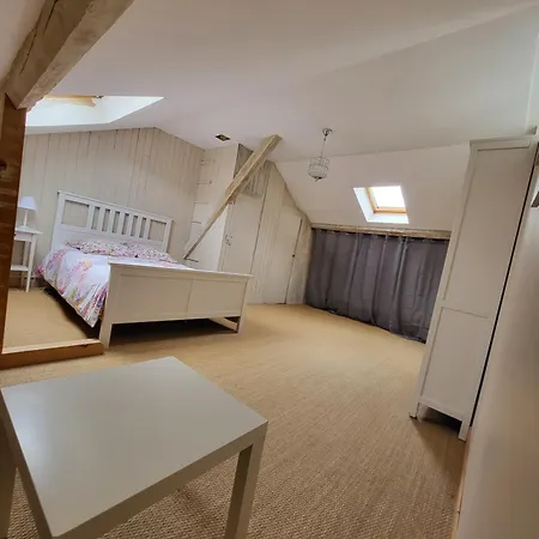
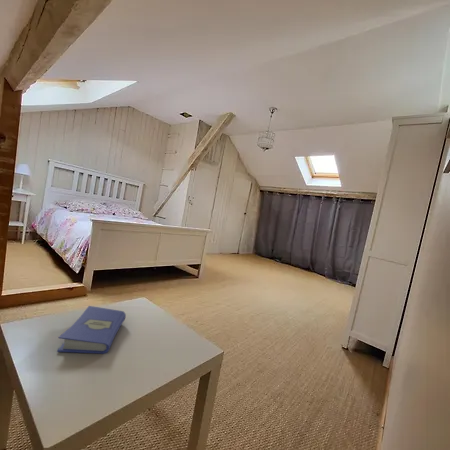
+ hardcover book [56,305,127,355]
